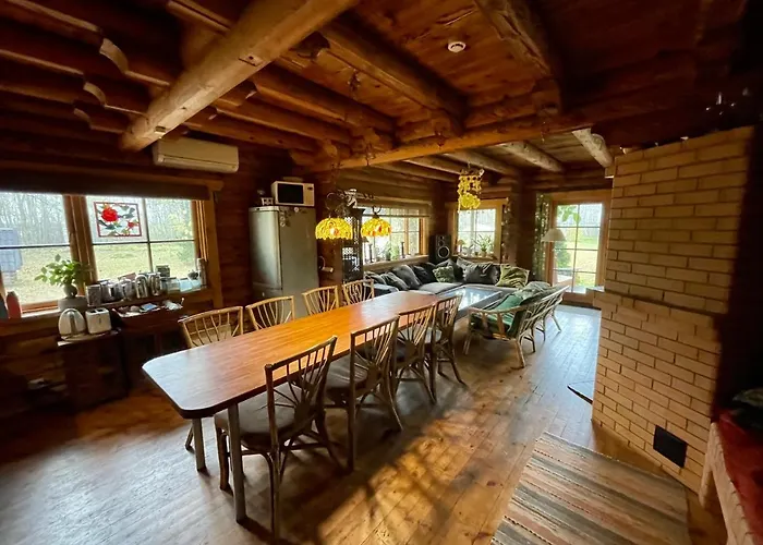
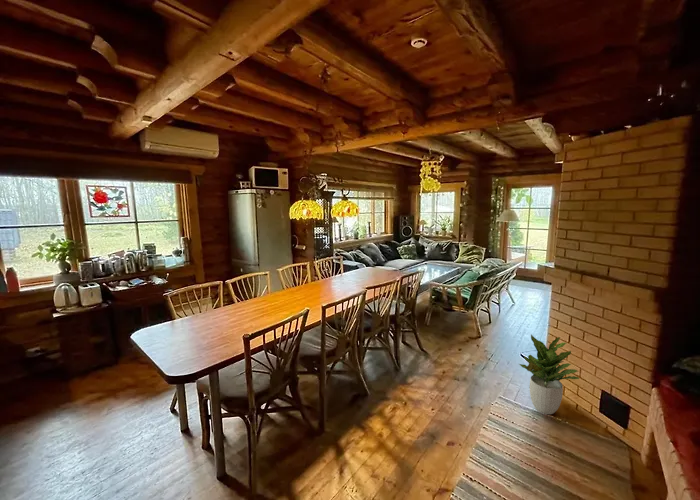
+ potted plant [518,334,580,415]
